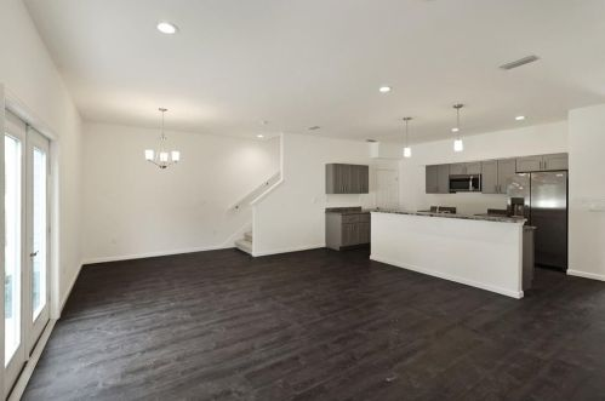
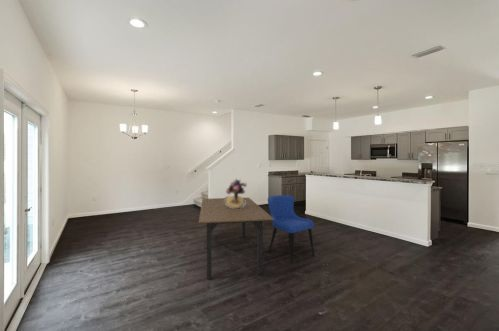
+ dining chair [267,194,315,264]
+ bouquet [224,178,248,209]
+ dining table [198,197,274,280]
